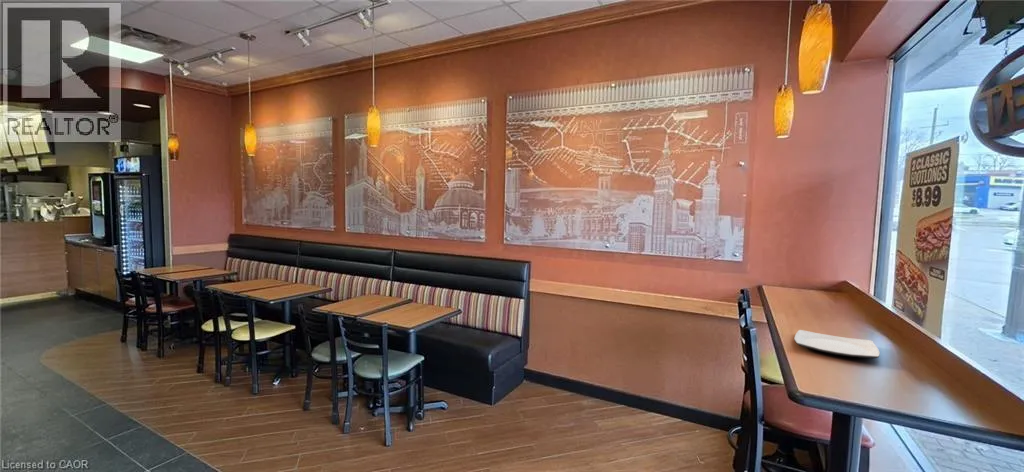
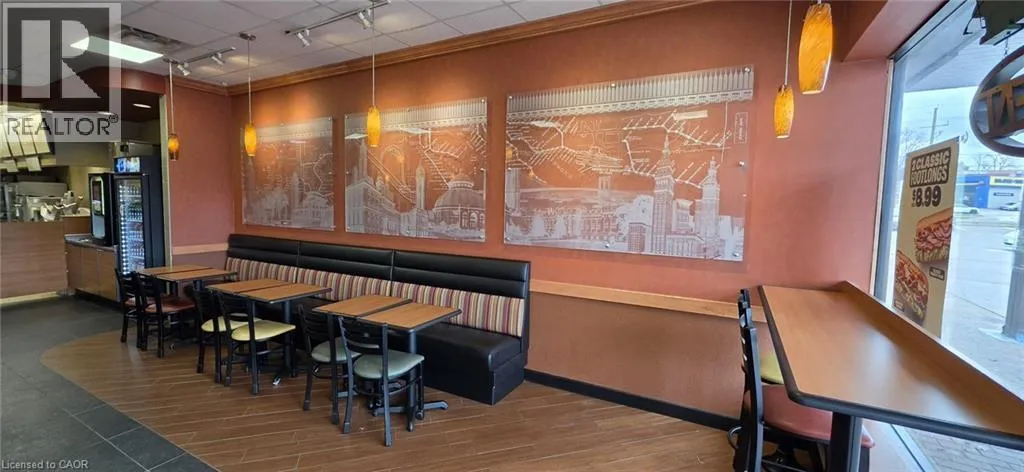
- plate [794,329,881,359]
